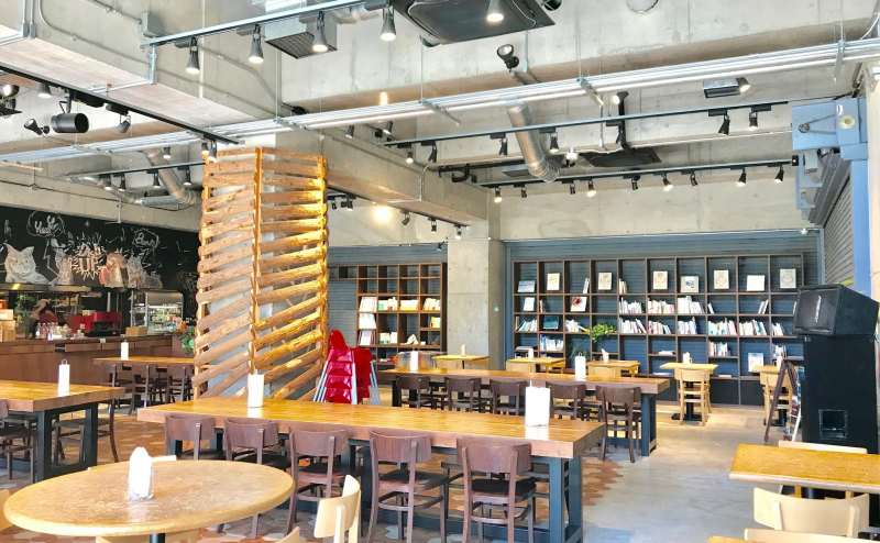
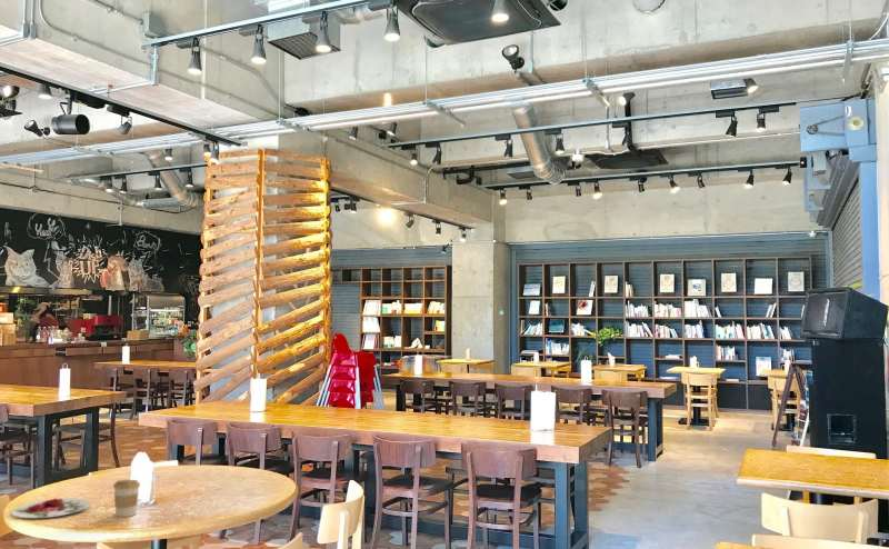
+ coffee cup [112,479,141,518]
+ plate [10,497,91,519]
